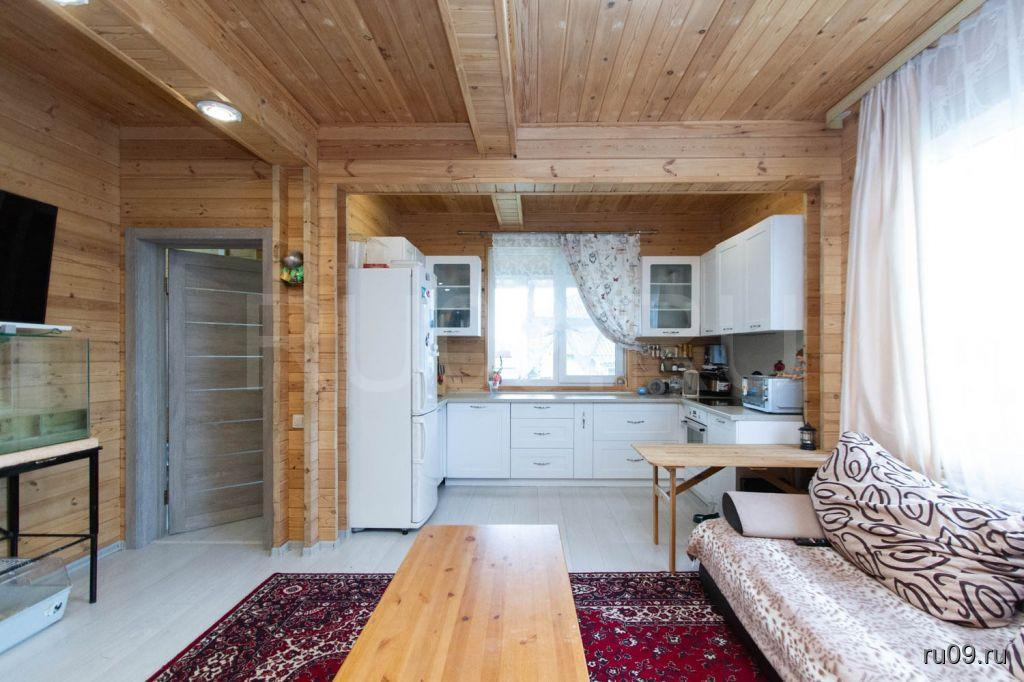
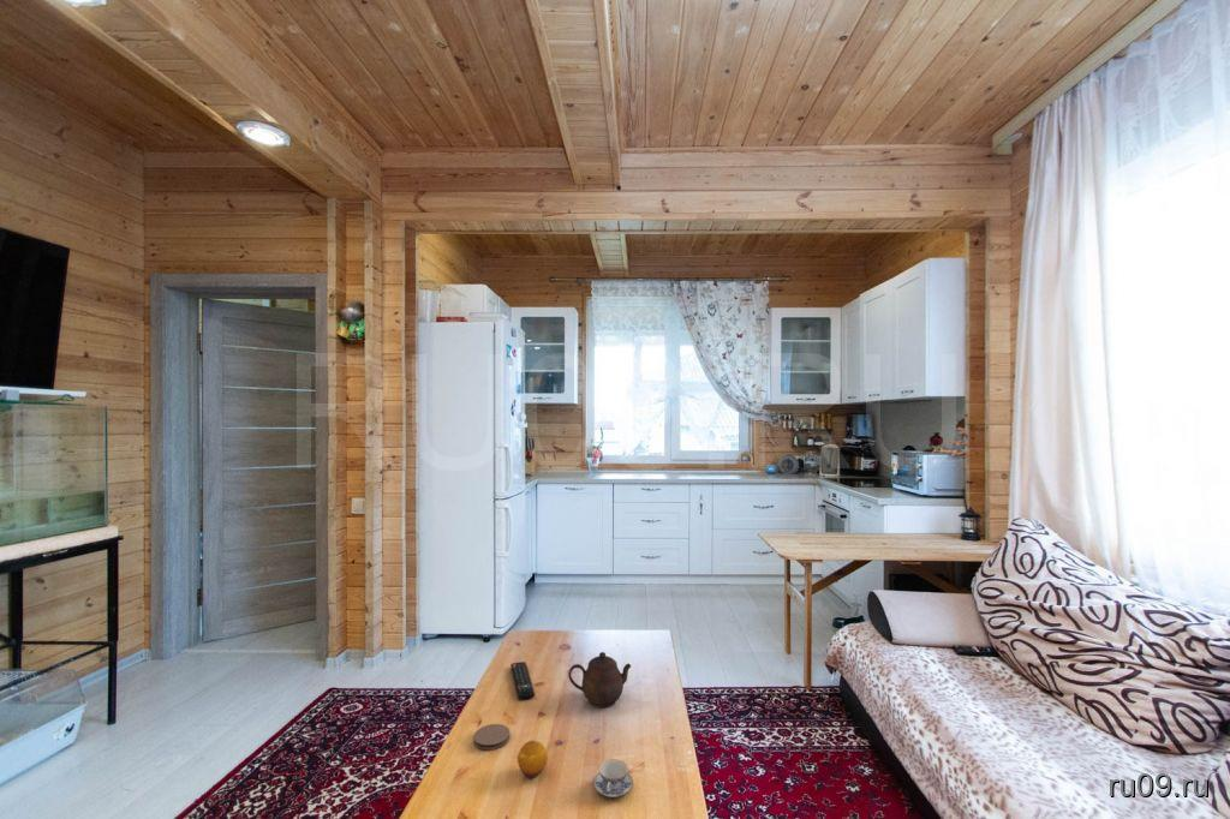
+ coaster [472,723,510,751]
+ teapot [567,651,632,709]
+ fruit [517,740,549,778]
+ remote control [509,660,536,701]
+ chinaware [592,758,634,799]
